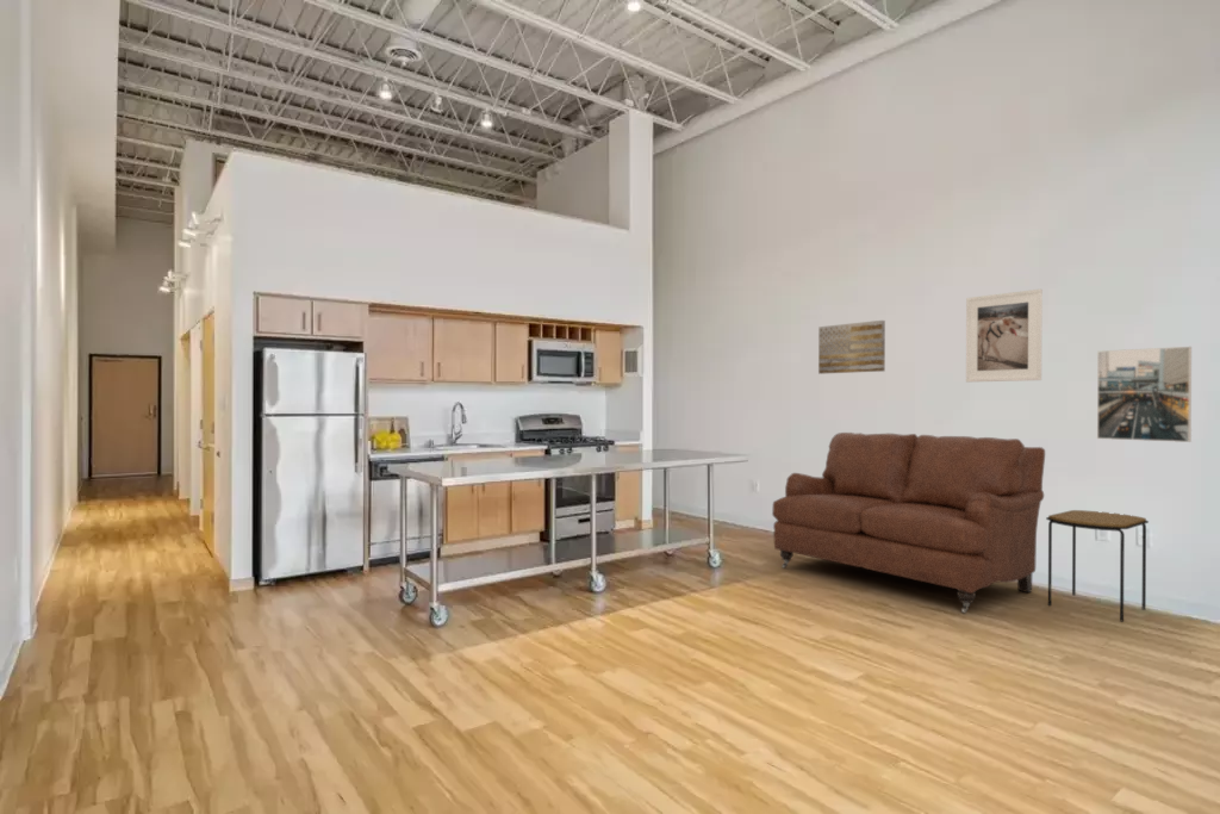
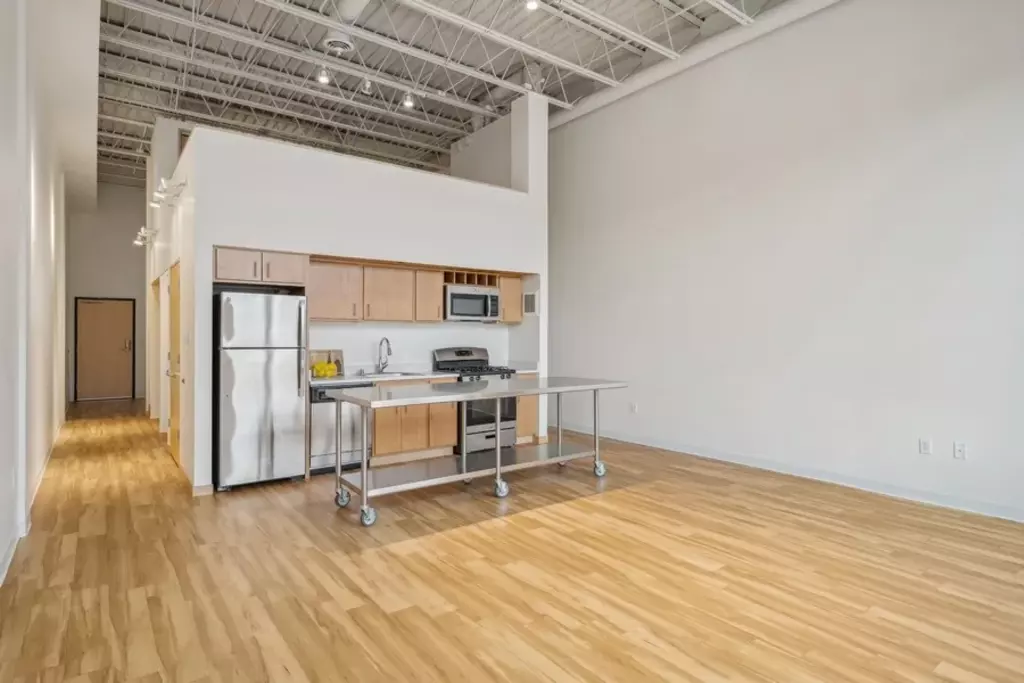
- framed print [1096,346,1193,443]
- sofa [771,431,1046,614]
- side table [1045,509,1150,623]
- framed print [965,288,1044,383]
- wall art [817,319,886,375]
